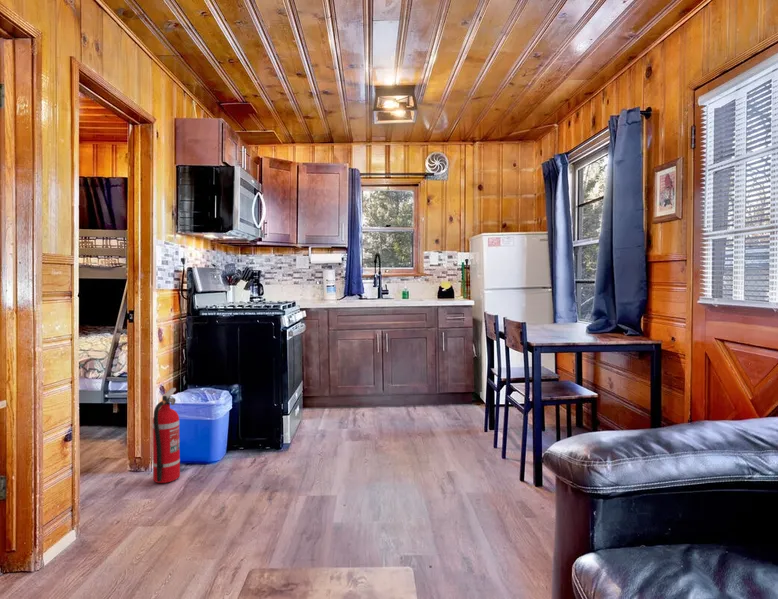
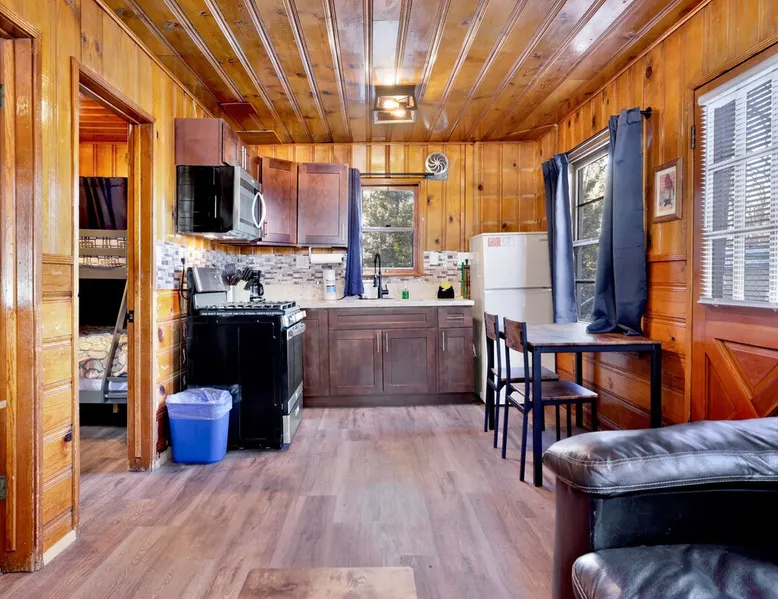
- fire extinguisher [152,387,181,484]
